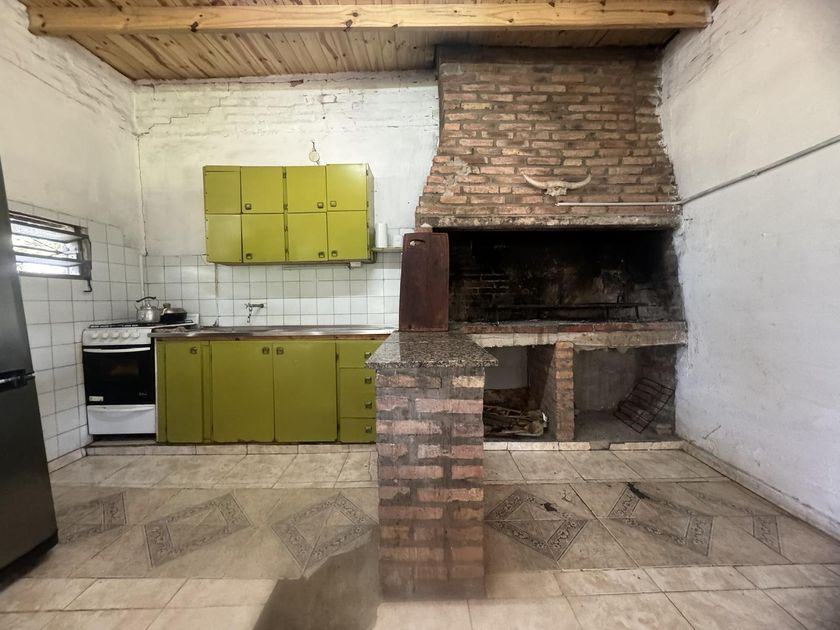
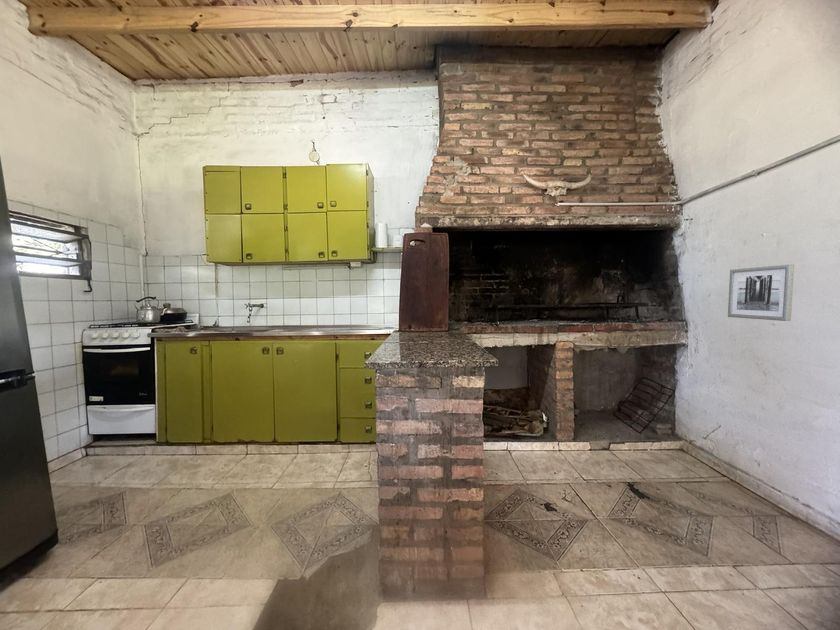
+ wall art [727,263,795,322]
